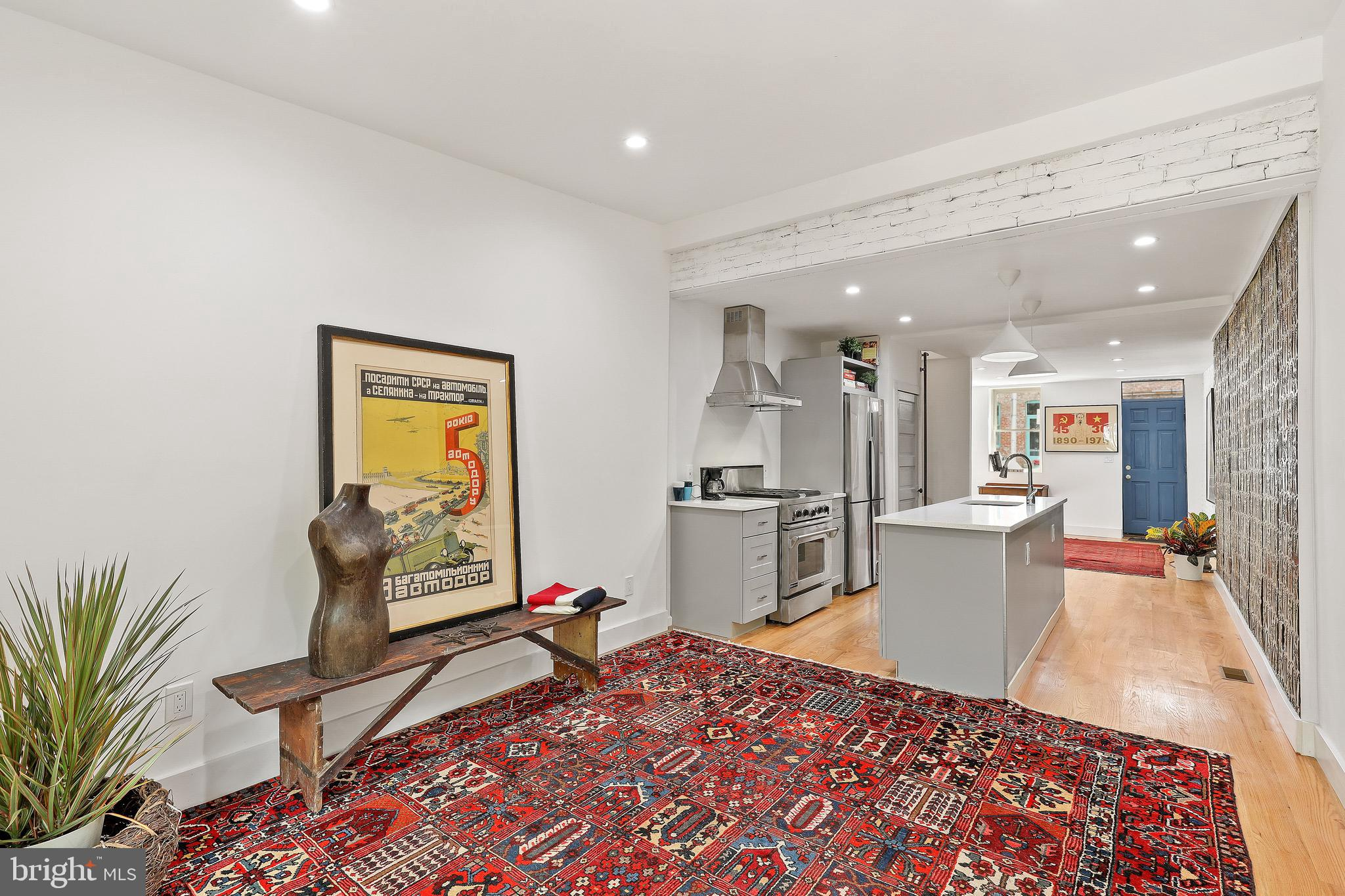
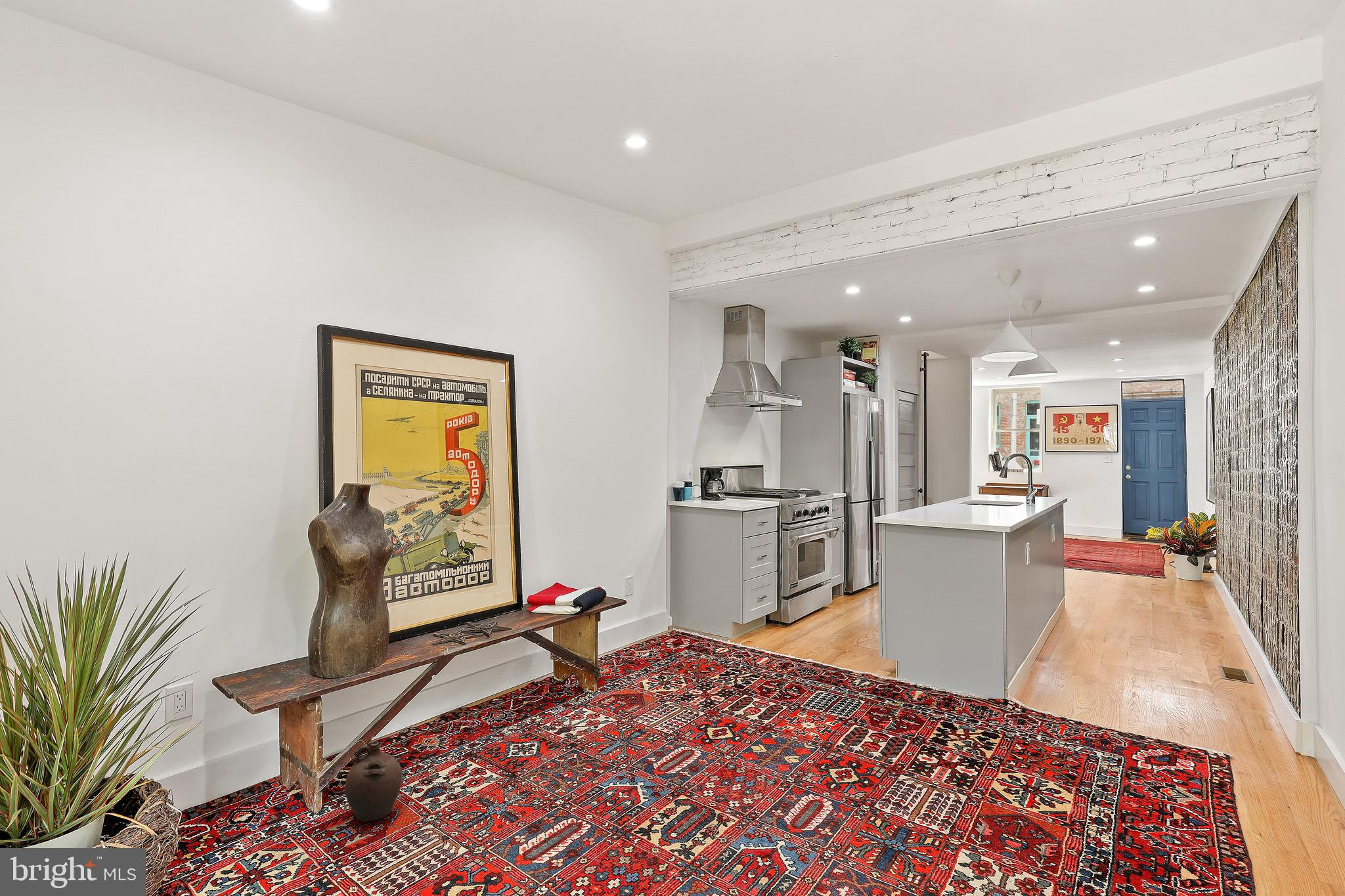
+ ceramic jug [344,740,403,822]
